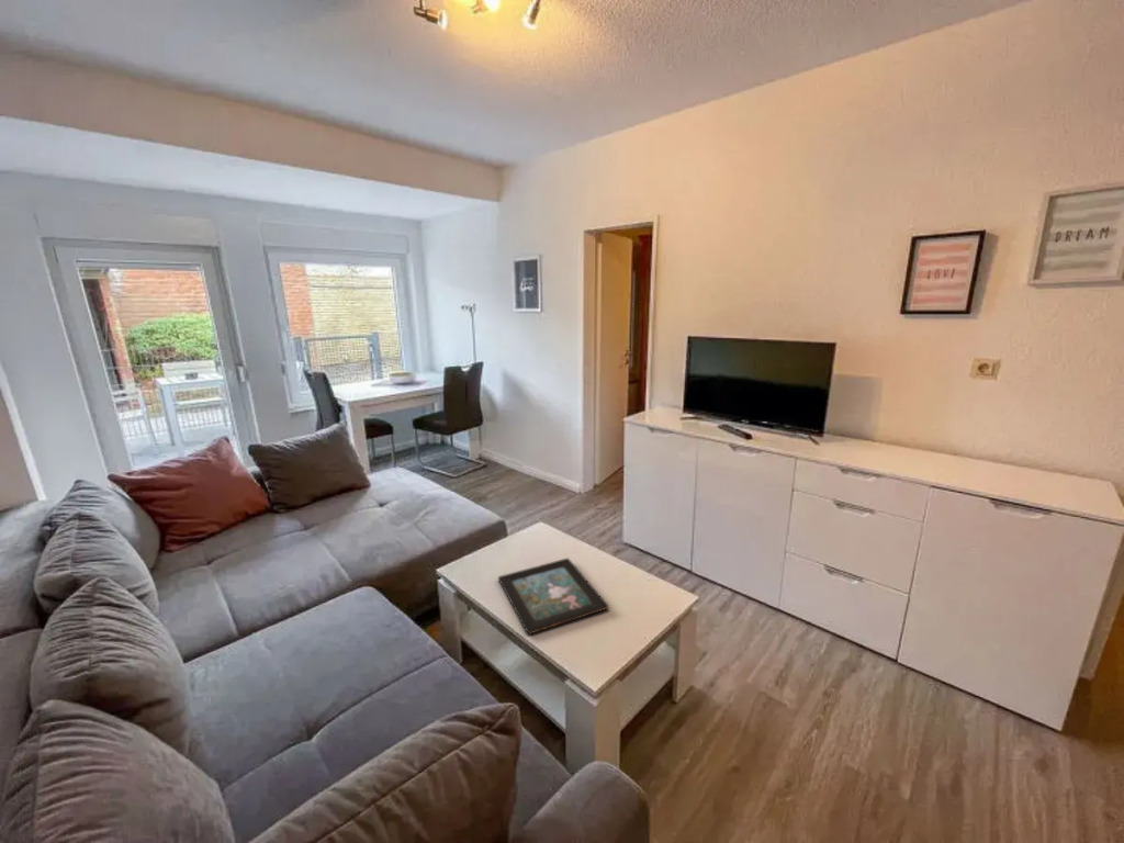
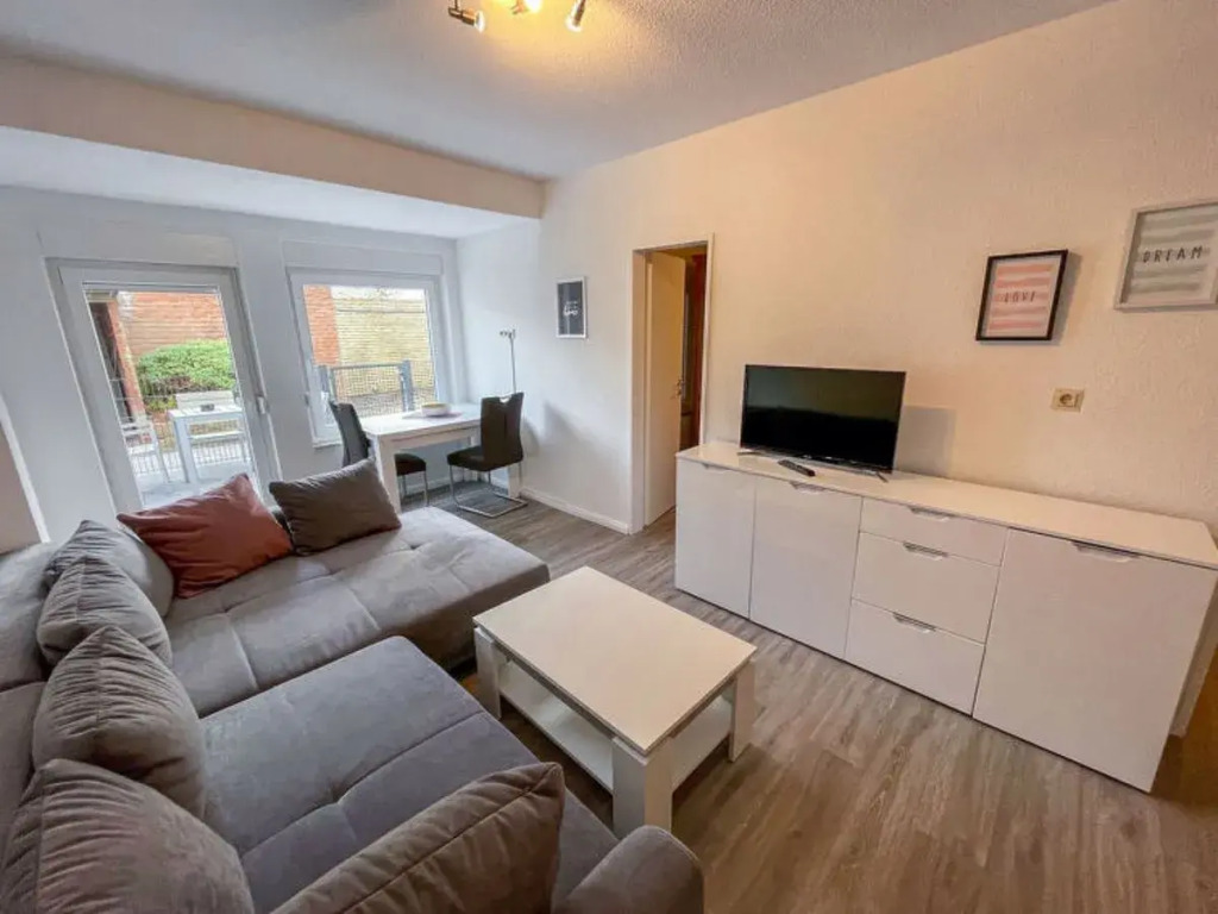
- decorative tray [497,558,610,636]
